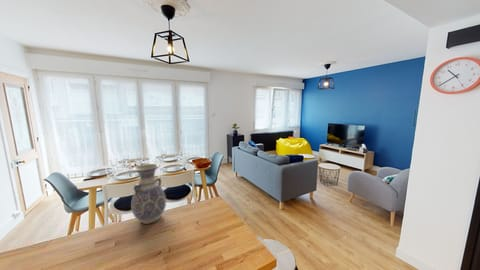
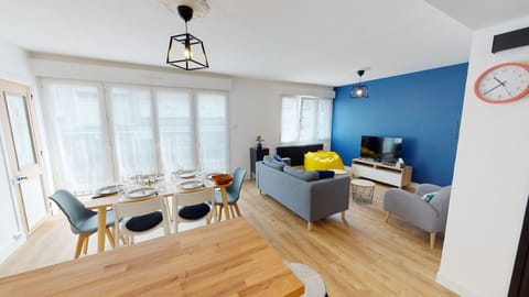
- vase [130,163,167,225]
